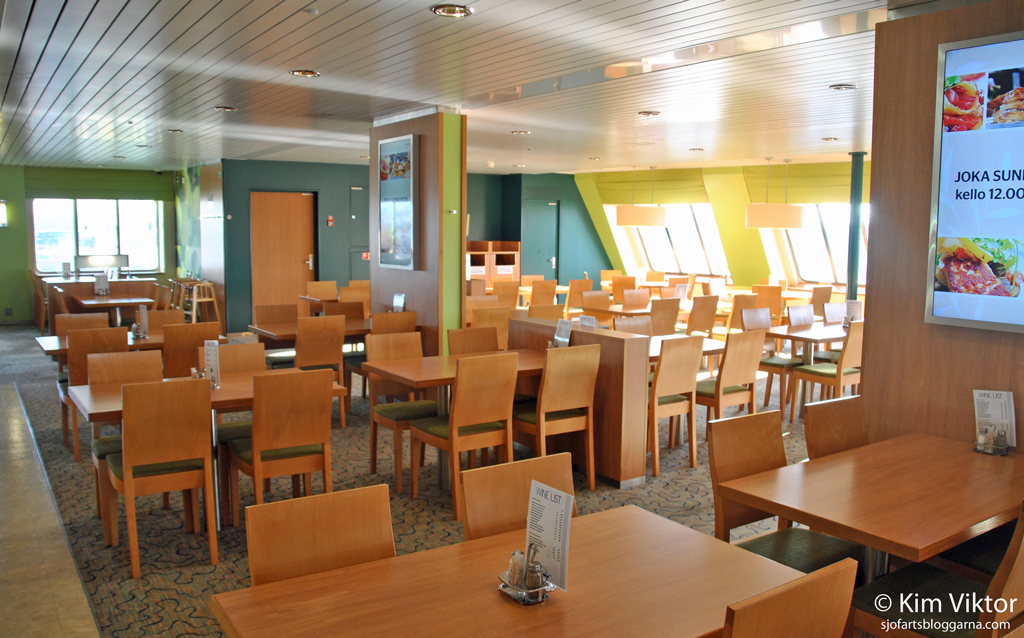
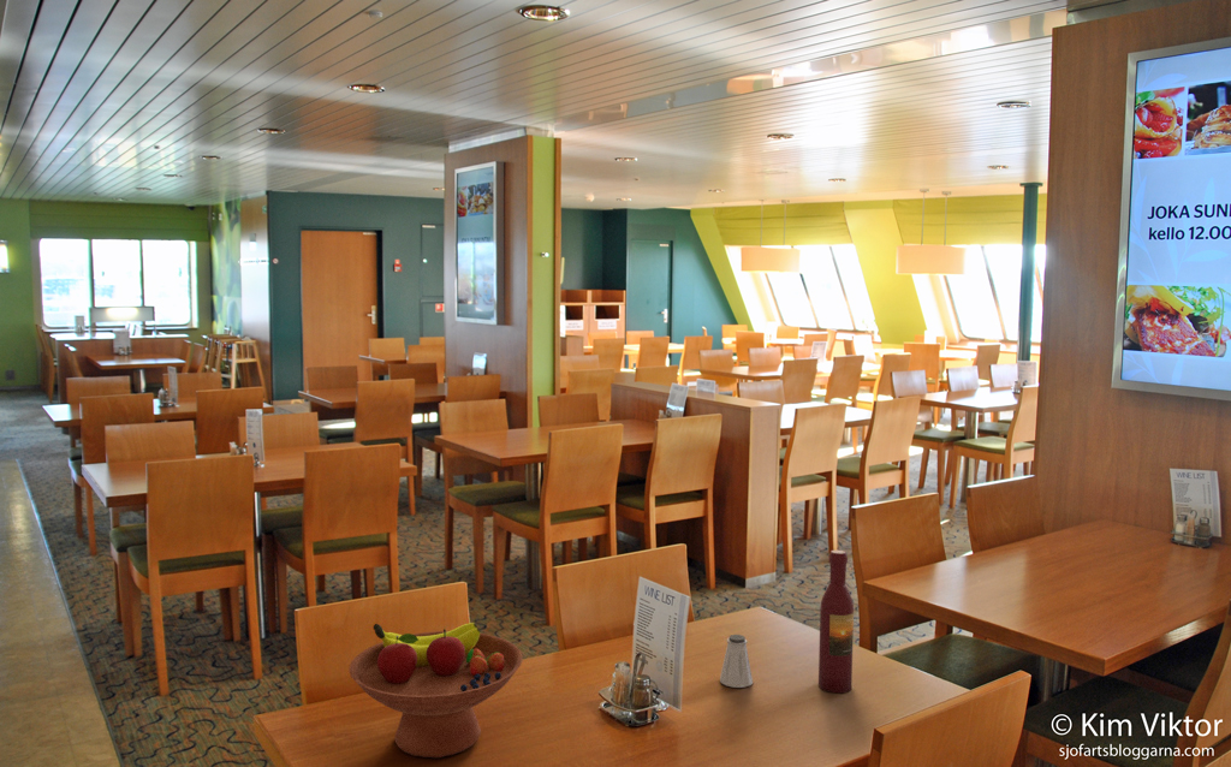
+ fruit bowl [349,622,524,759]
+ wine bottle [817,549,855,694]
+ saltshaker [719,634,754,689]
